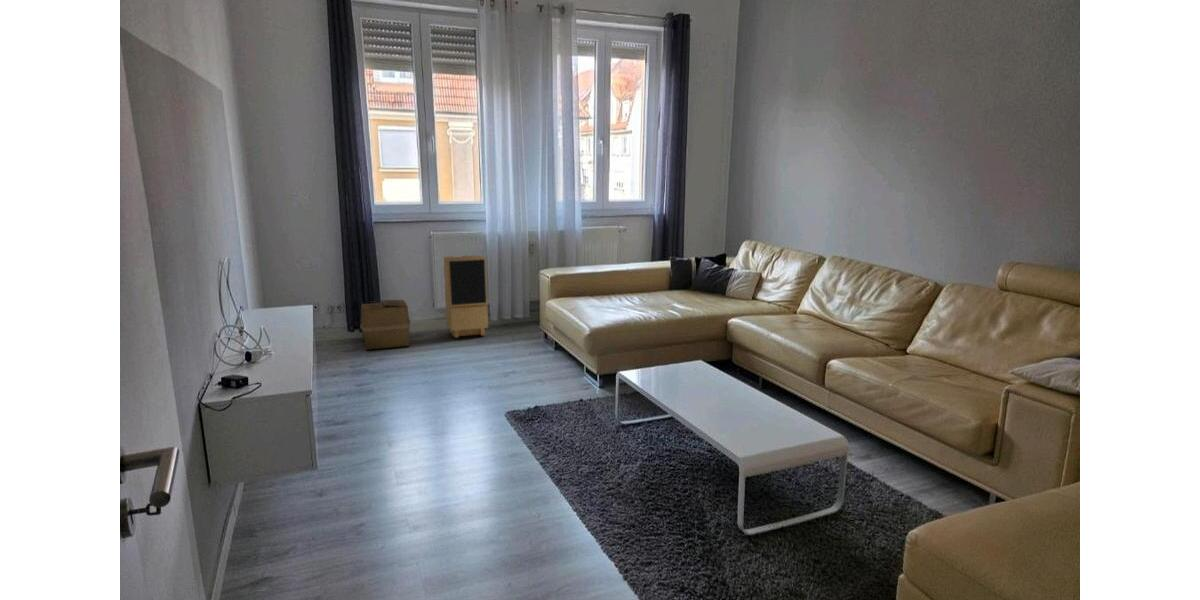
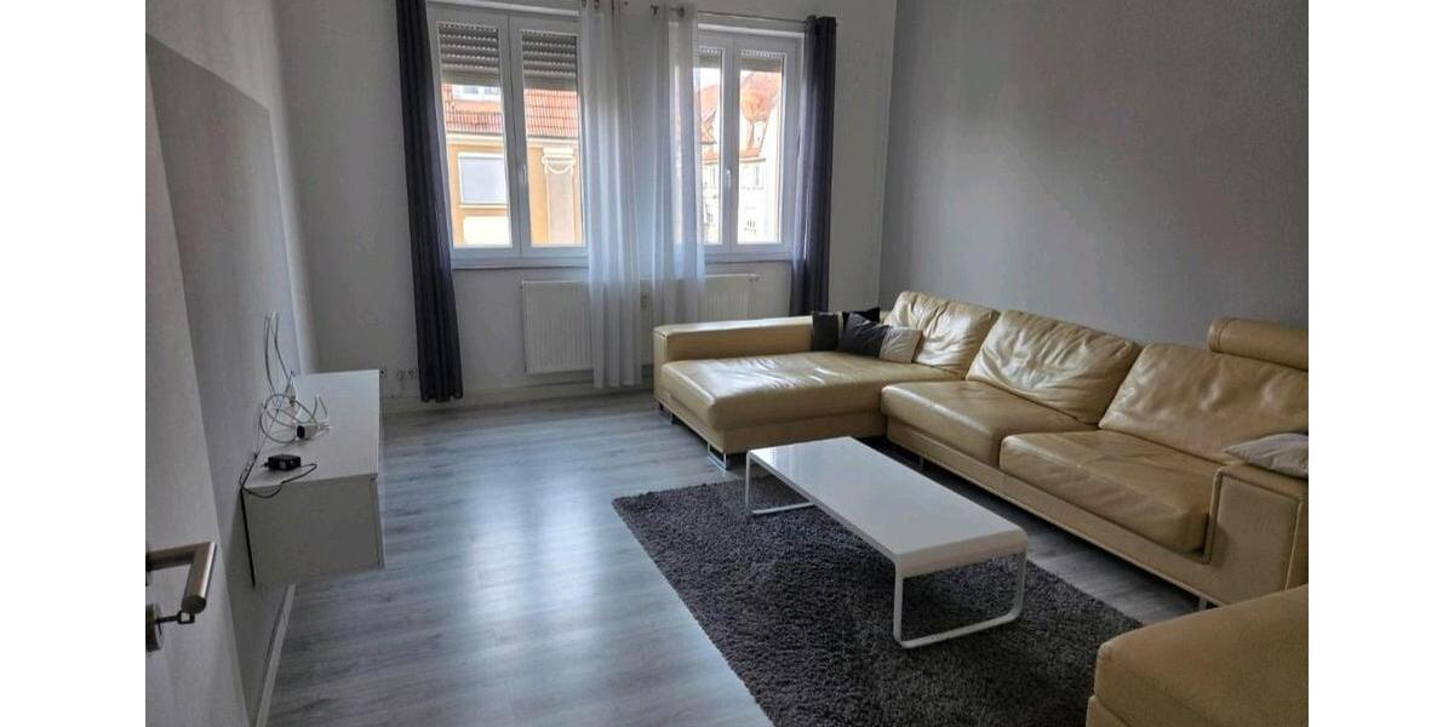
- speaker [443,255,489,339]
- cardboard box [359,299,411,351]
